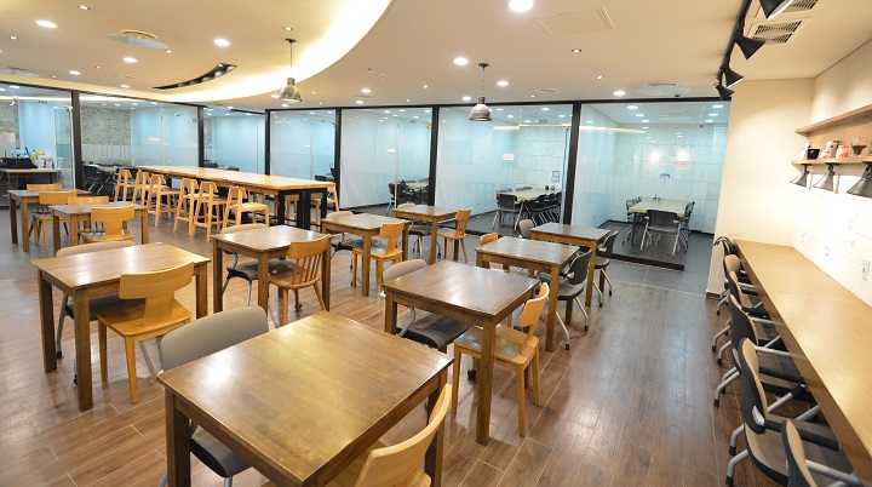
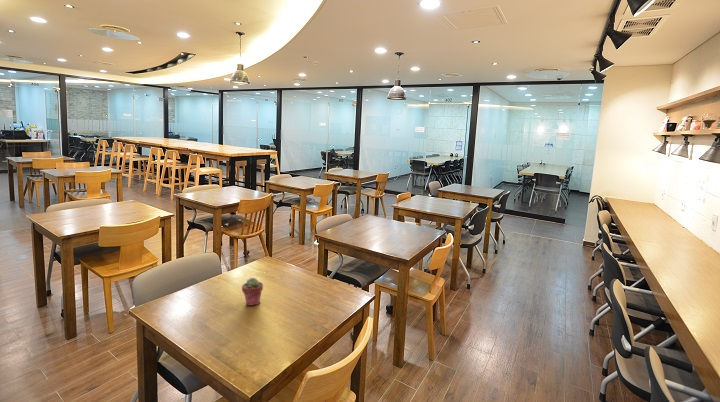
+ potted succulent [241,277,264,307]
